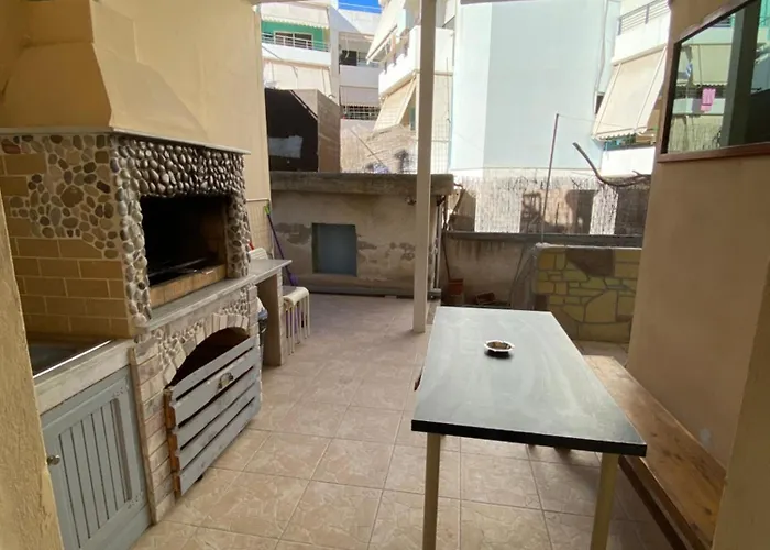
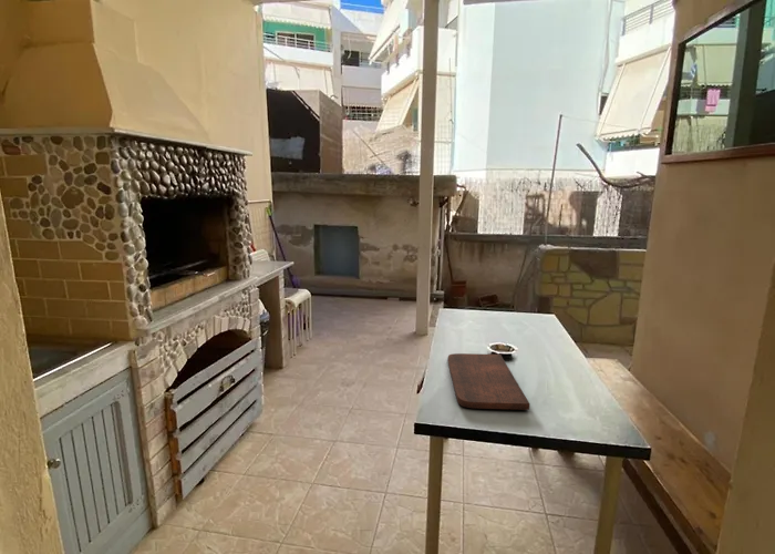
+ cutting board [447,352,530,411]
